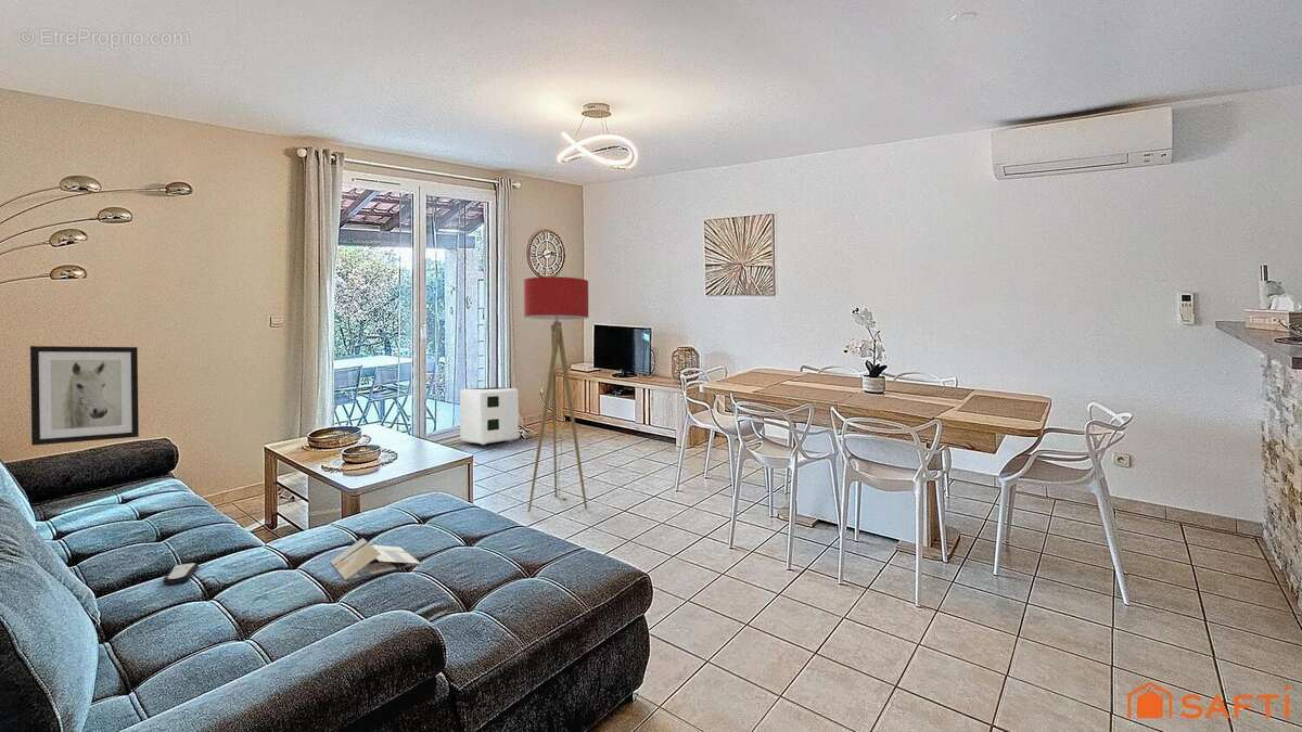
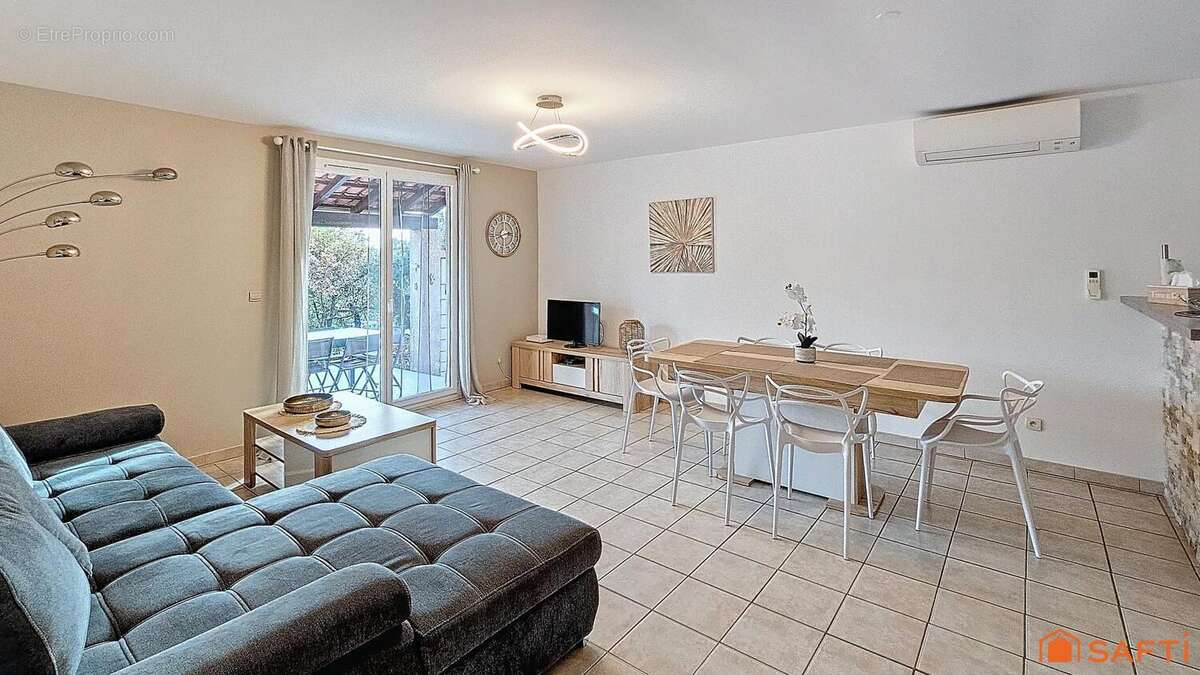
- wall art [29,345,140,447]
- air purifier [459,386,520,446]
- remote control [163,562,200,586]
- floor lamp [523,275,589,513]
- brochure [329,537,422,581]
